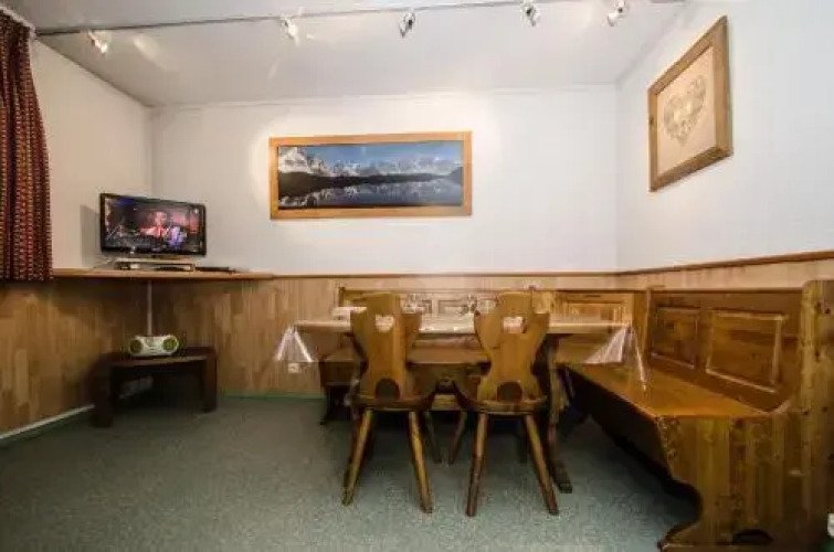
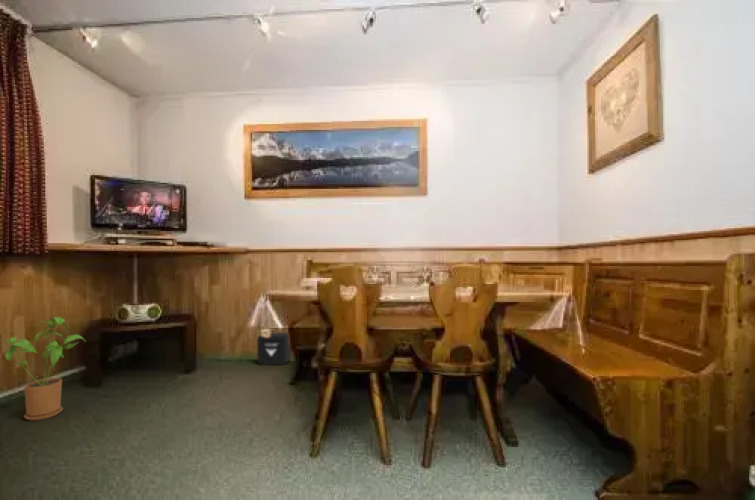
+ house plant [5,316,86,422]
+ air purifier [256,331,292,366]
